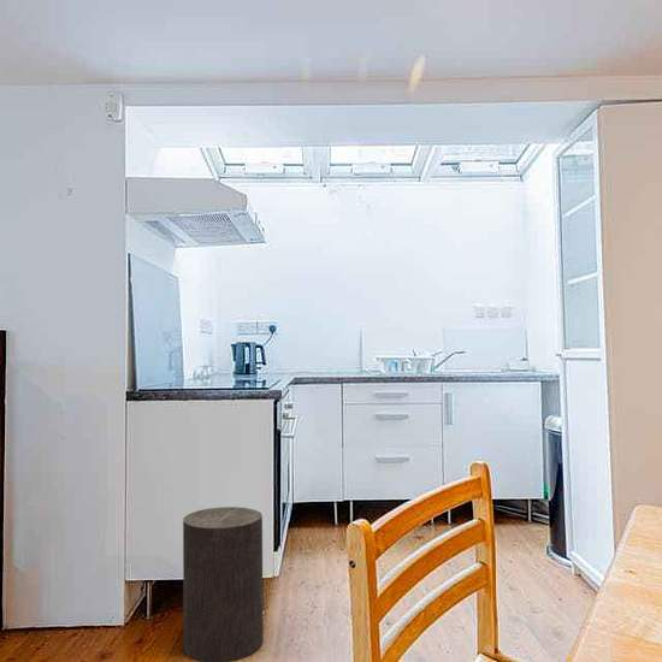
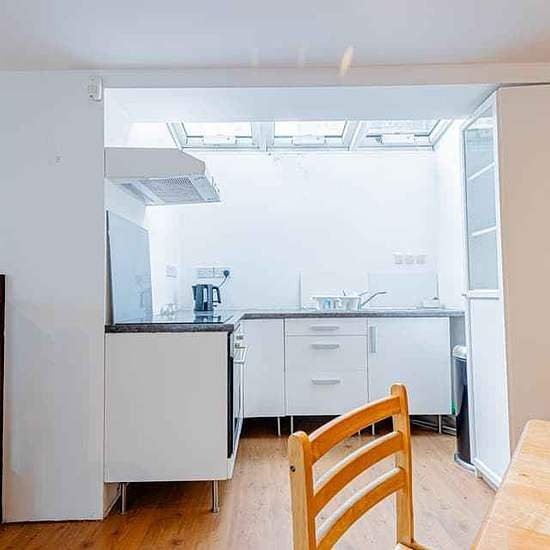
- stool [182,506,265,662]
